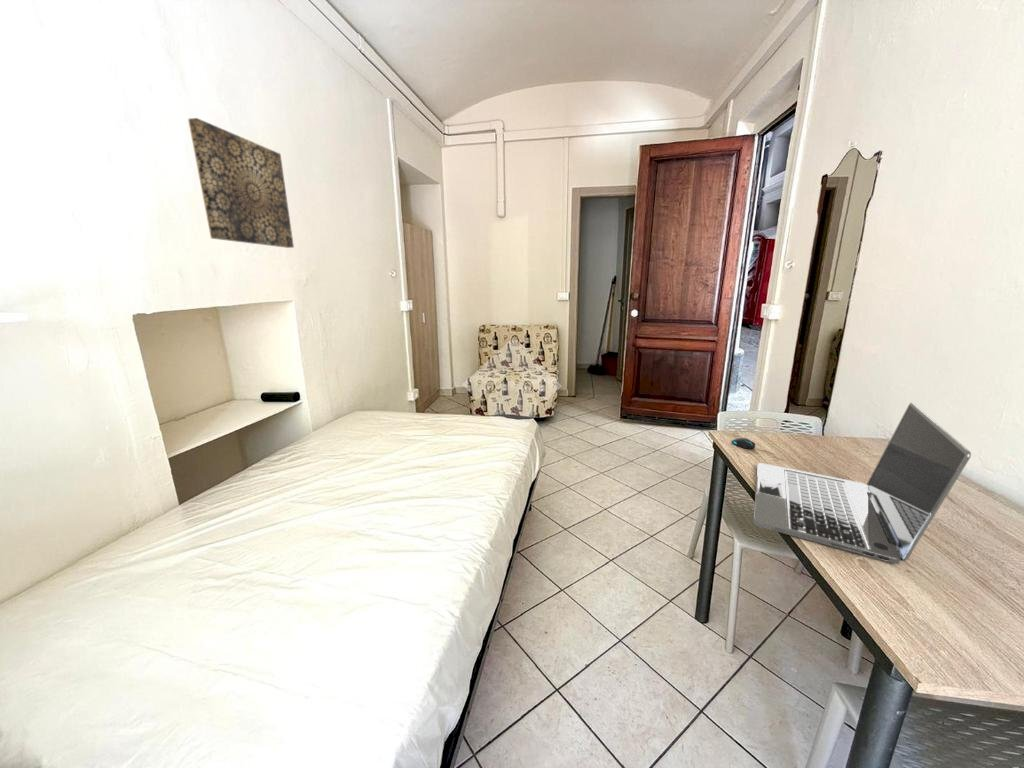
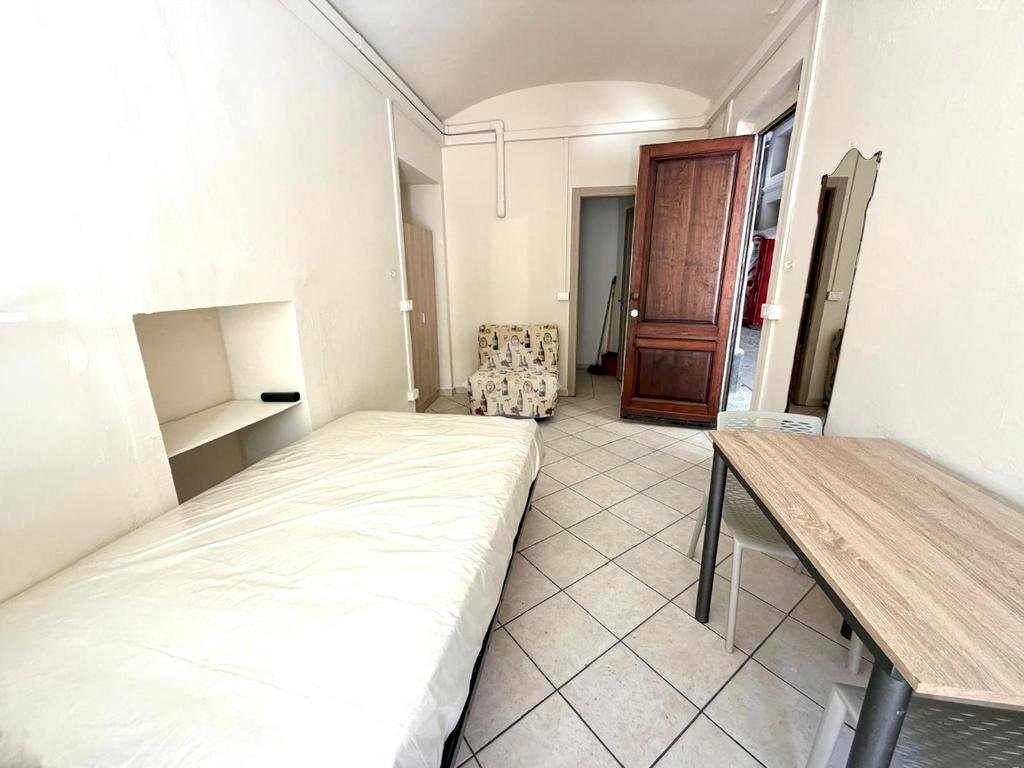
- mouse [731,437,784,461]
- laptop [752,402,972,565]
- wall art [187,117,295,249]
